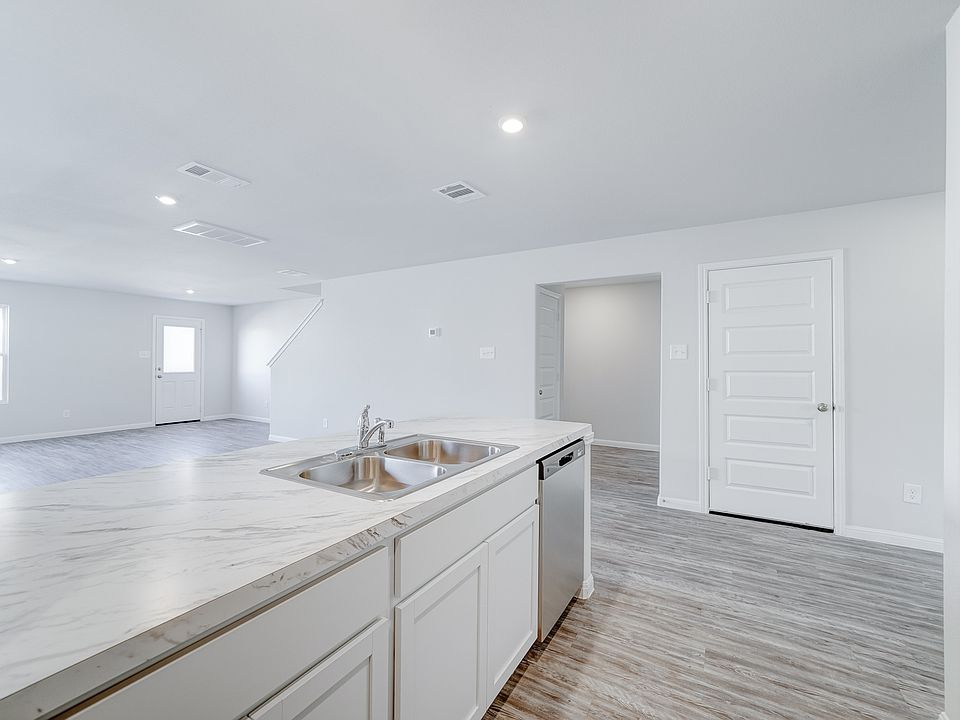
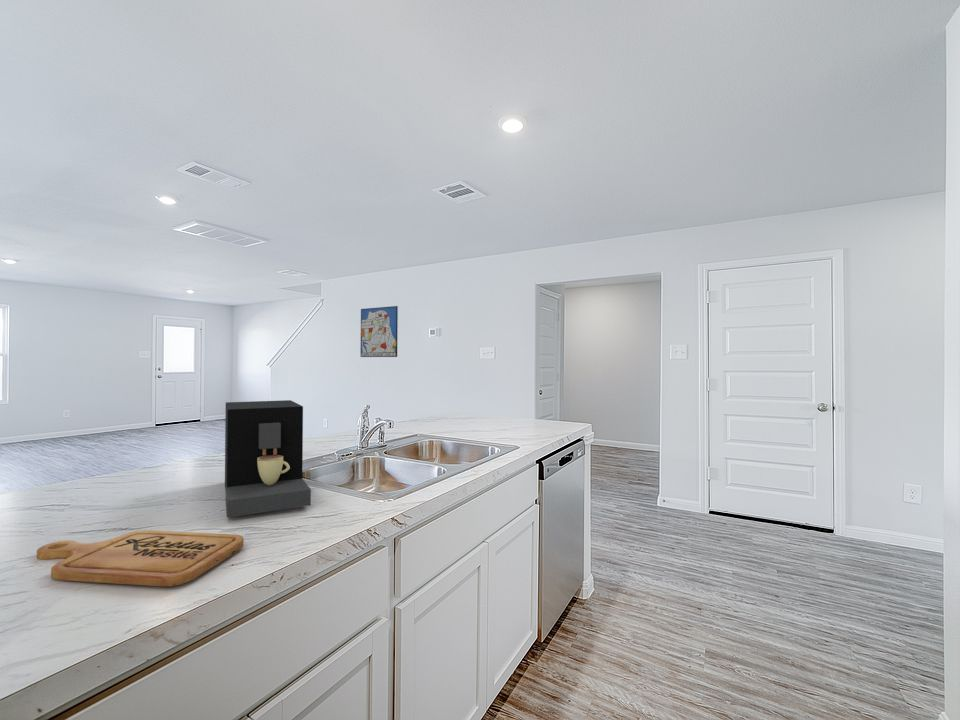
+ wall art [359,305,399,358]
+ coffee maker [224,399,312,518]
+ cutting board [36,529,245,587]
